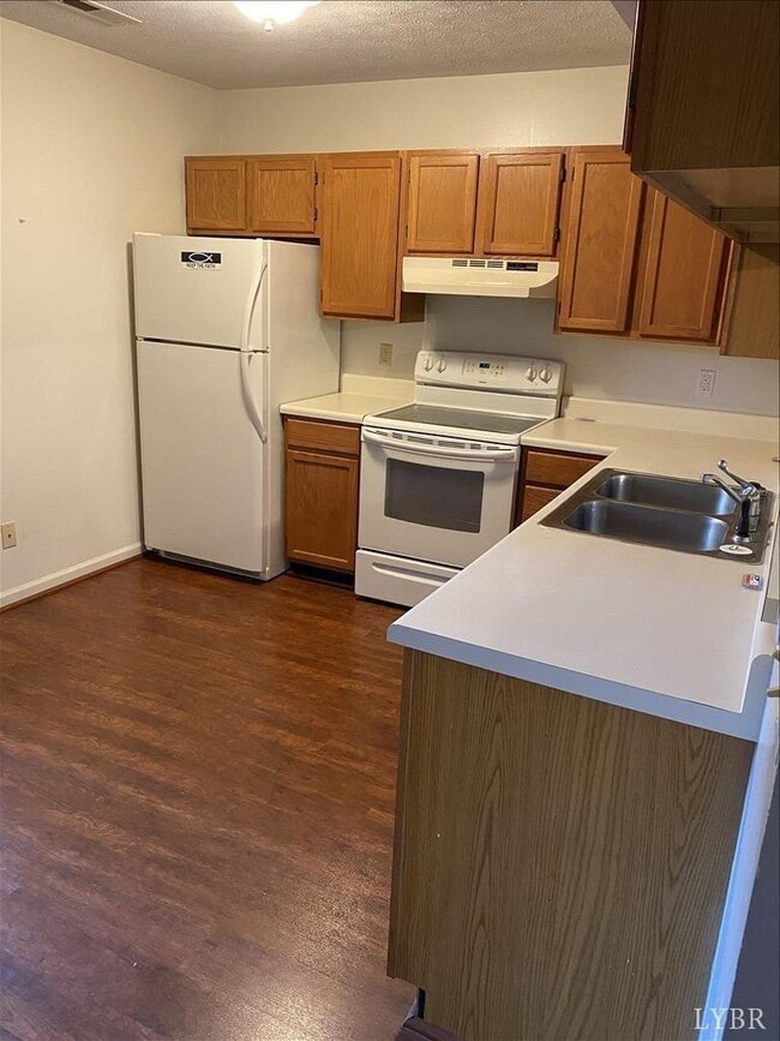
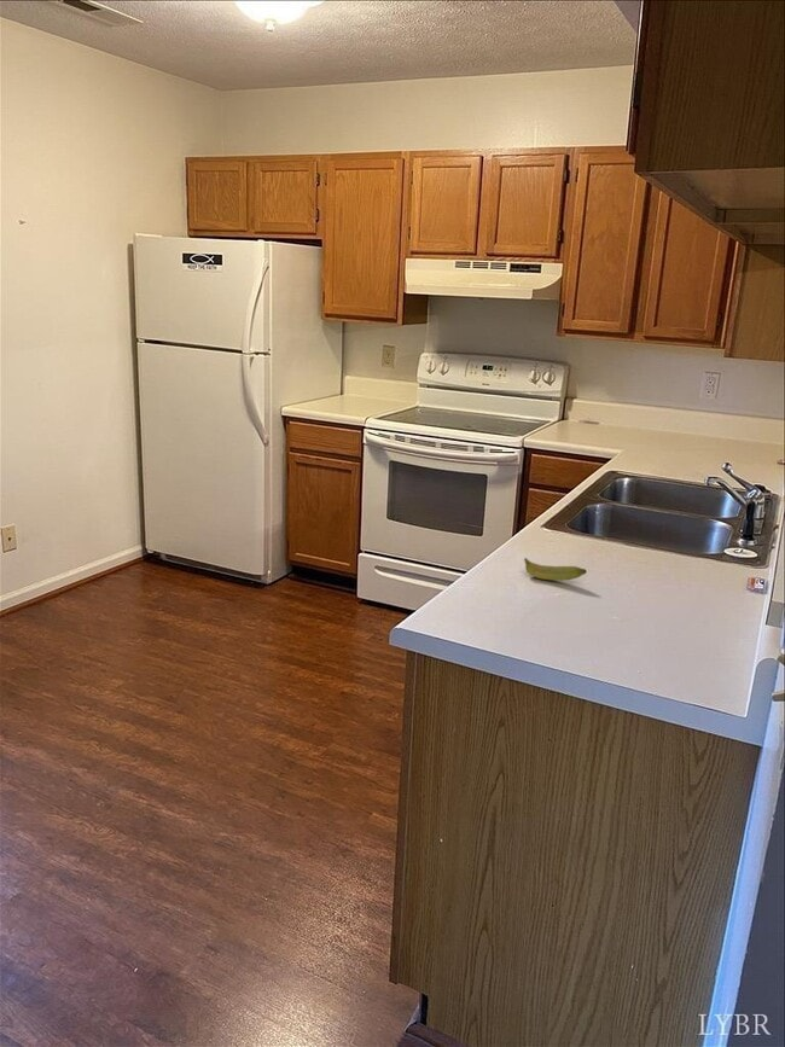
+ banana [523,557,588,582]
